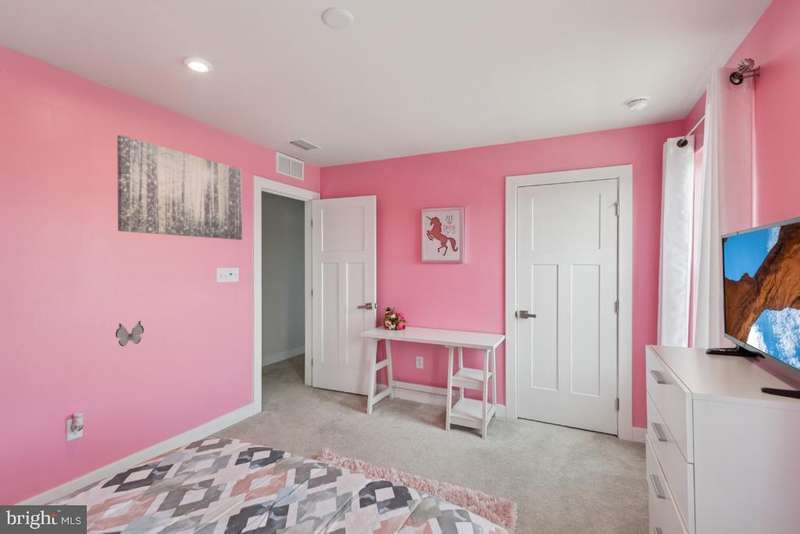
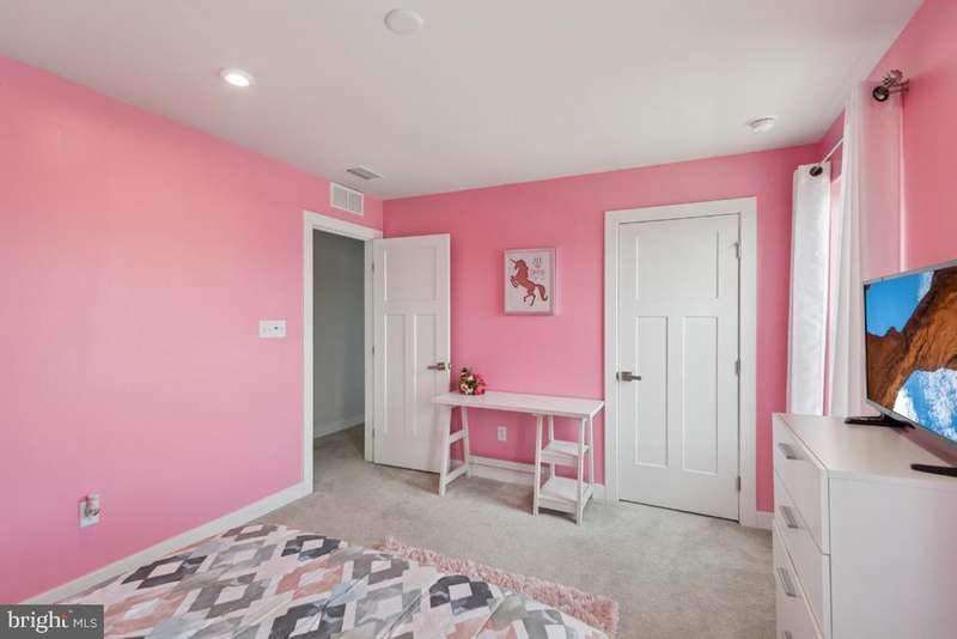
- wall art [116,134,243,241]
- decorative butterfly [115,320,145,347]
